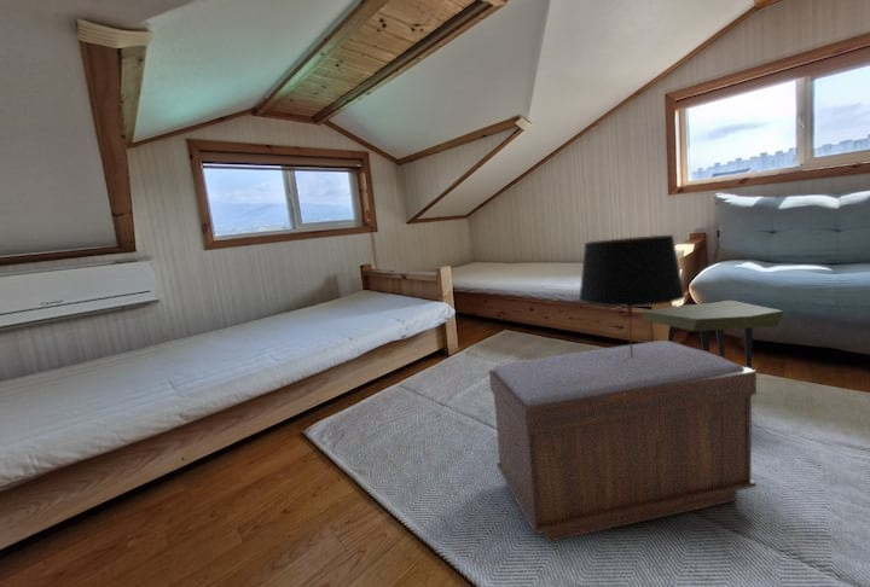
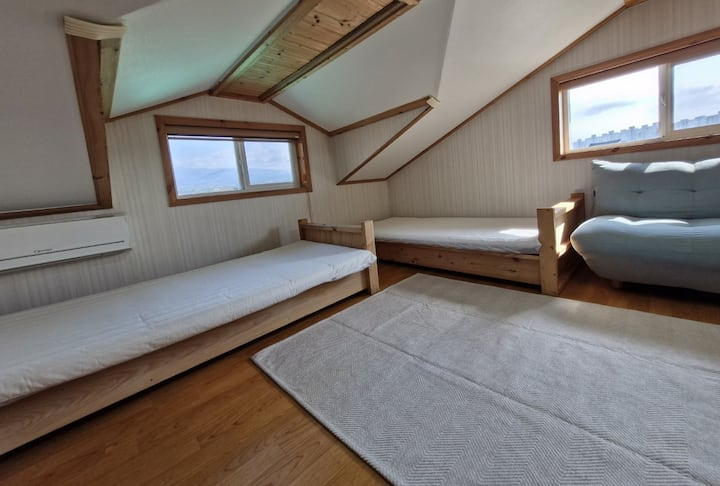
- bench [488,339,758,544]
- table lamp [578,234,686,358]
- side table [642,300,784,370]
